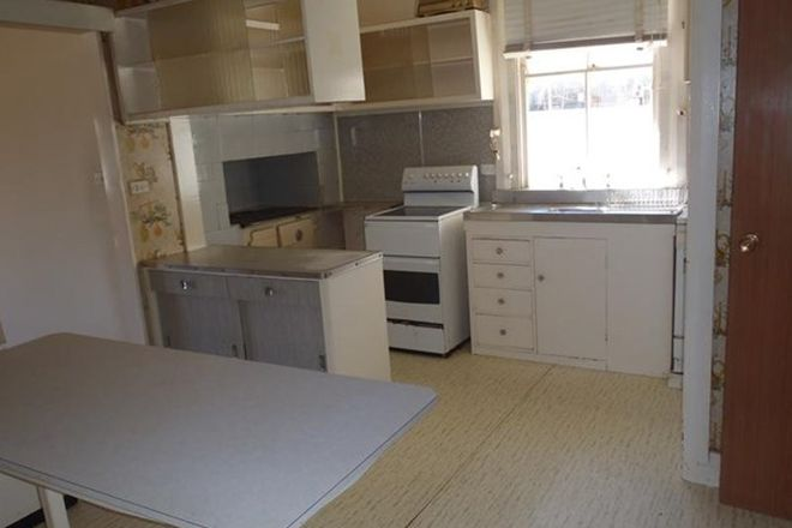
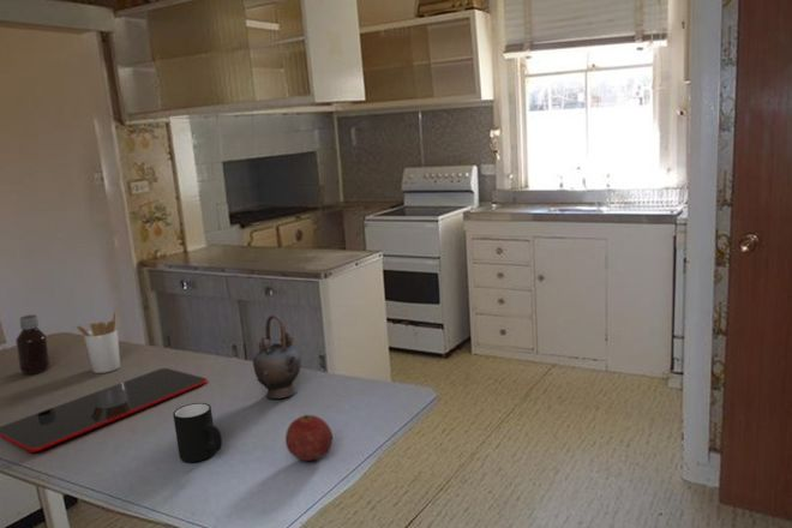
+ mug [172,402,223,463]
+ cutting board [0,367,209,452]
+ bottle [14,314,50,376]
+ utensil holder [74,310,122,374]
+ teapot [252,313,302,400]
+ fruit [284,414,334,462]
